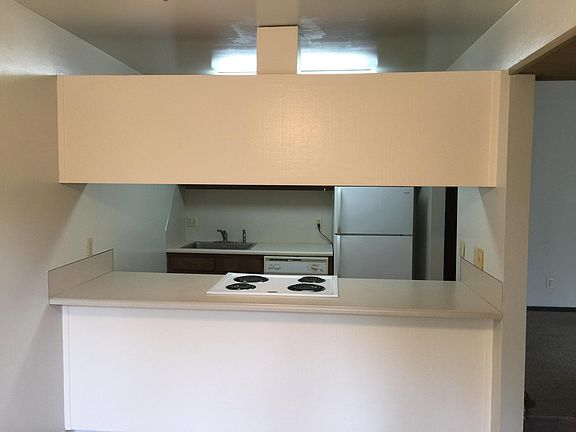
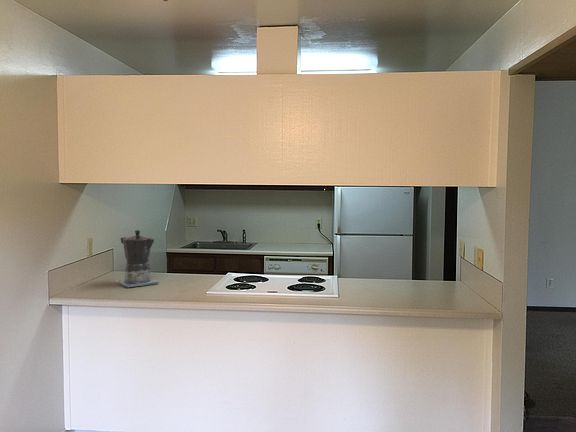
+ coffee maker [119,229,160,288]
